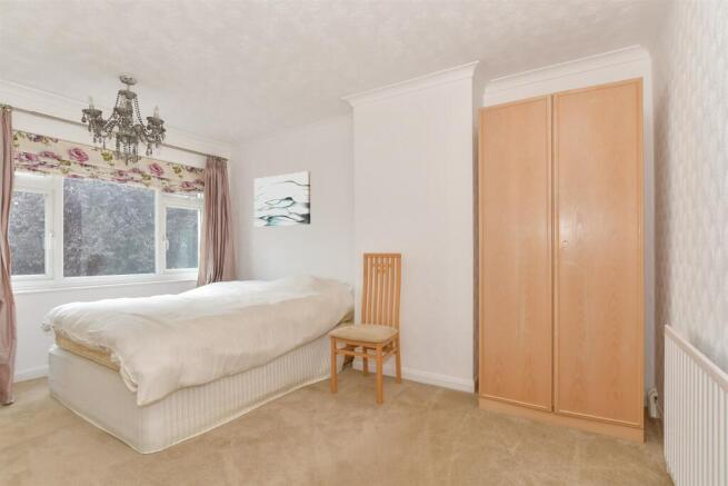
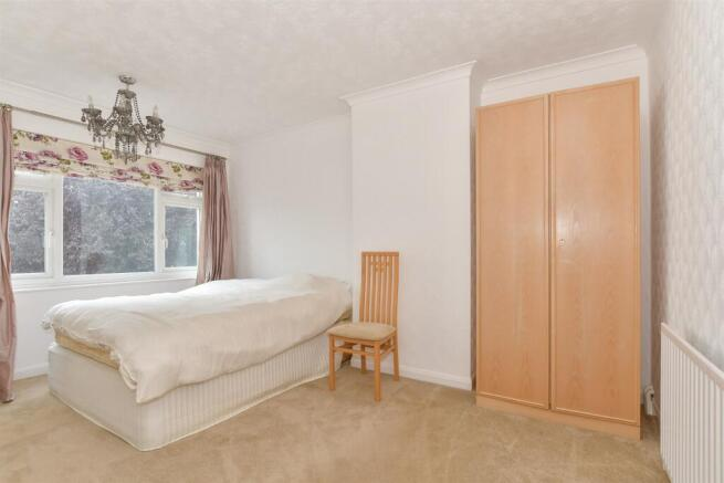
- wall art [253,170,311,228]
